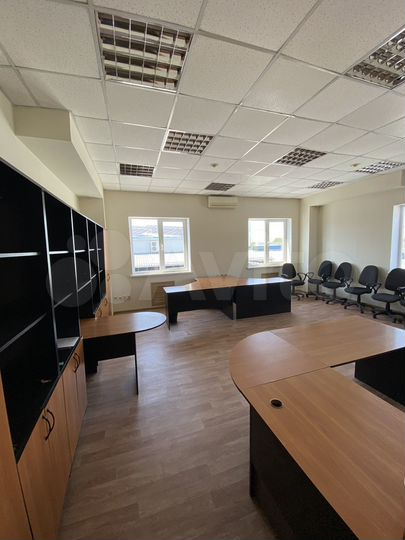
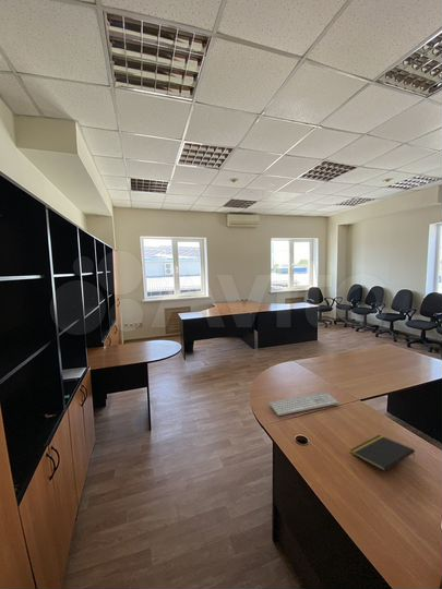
+ keyboard [268,390,339,417]
+ notepad [349,434,416,472]
